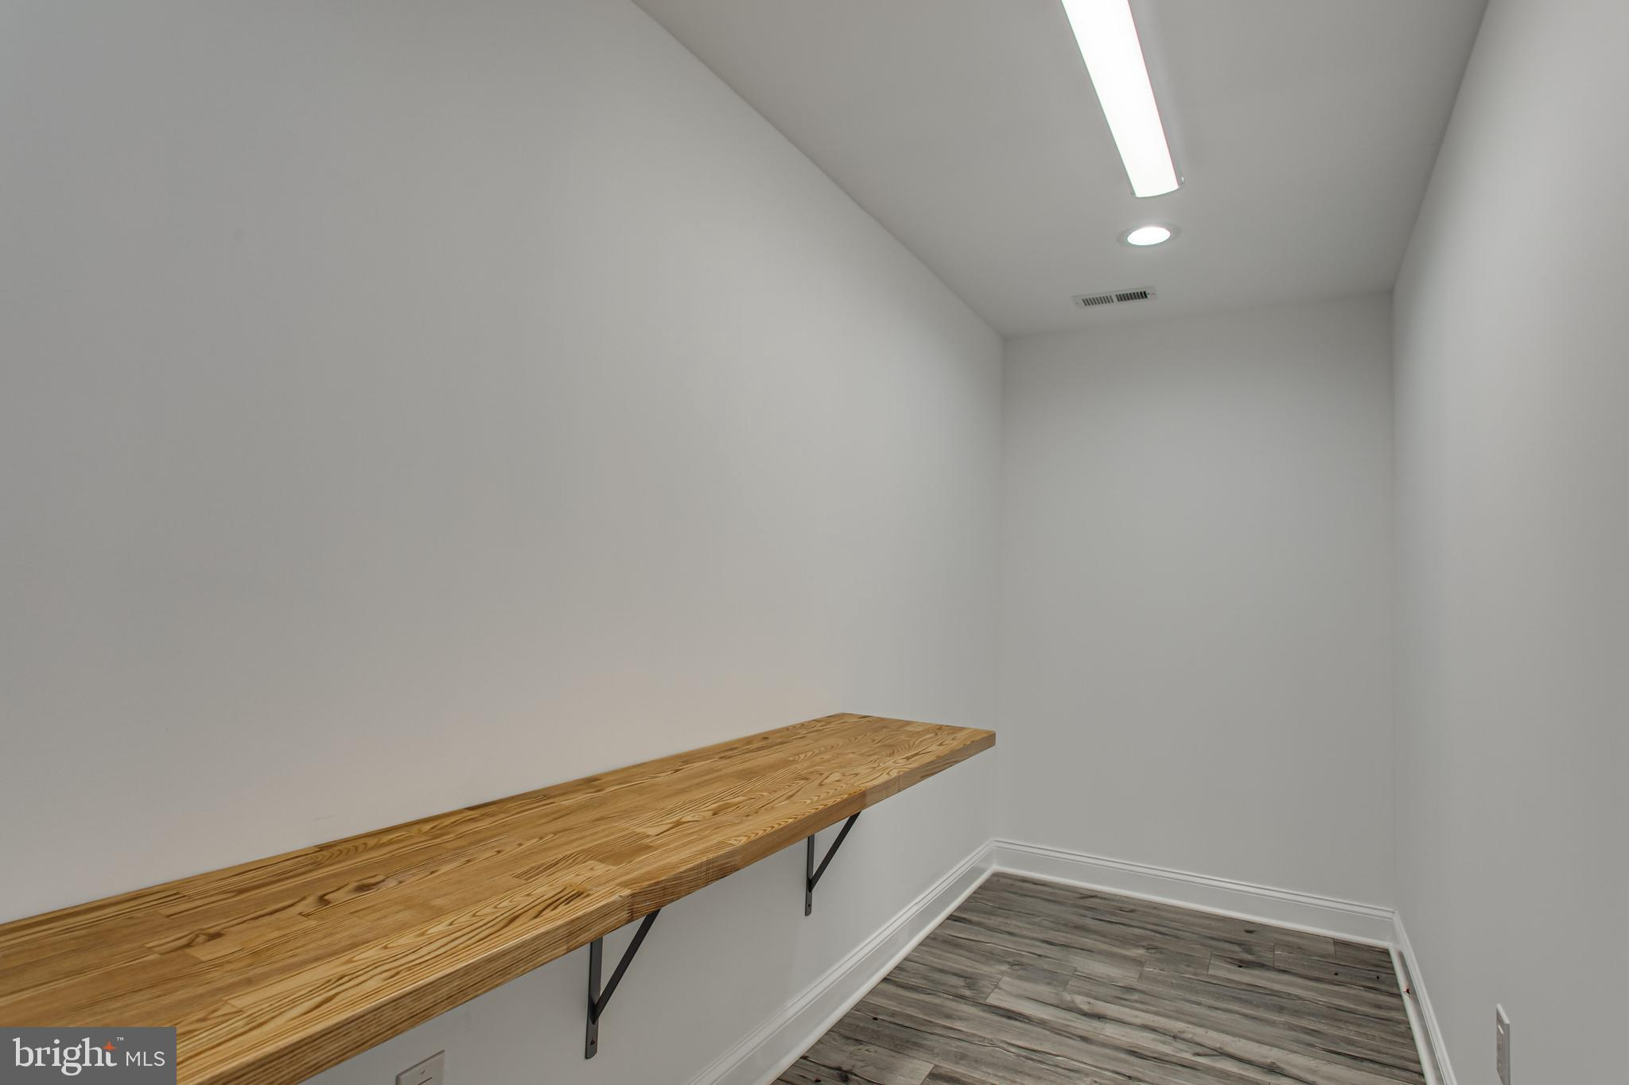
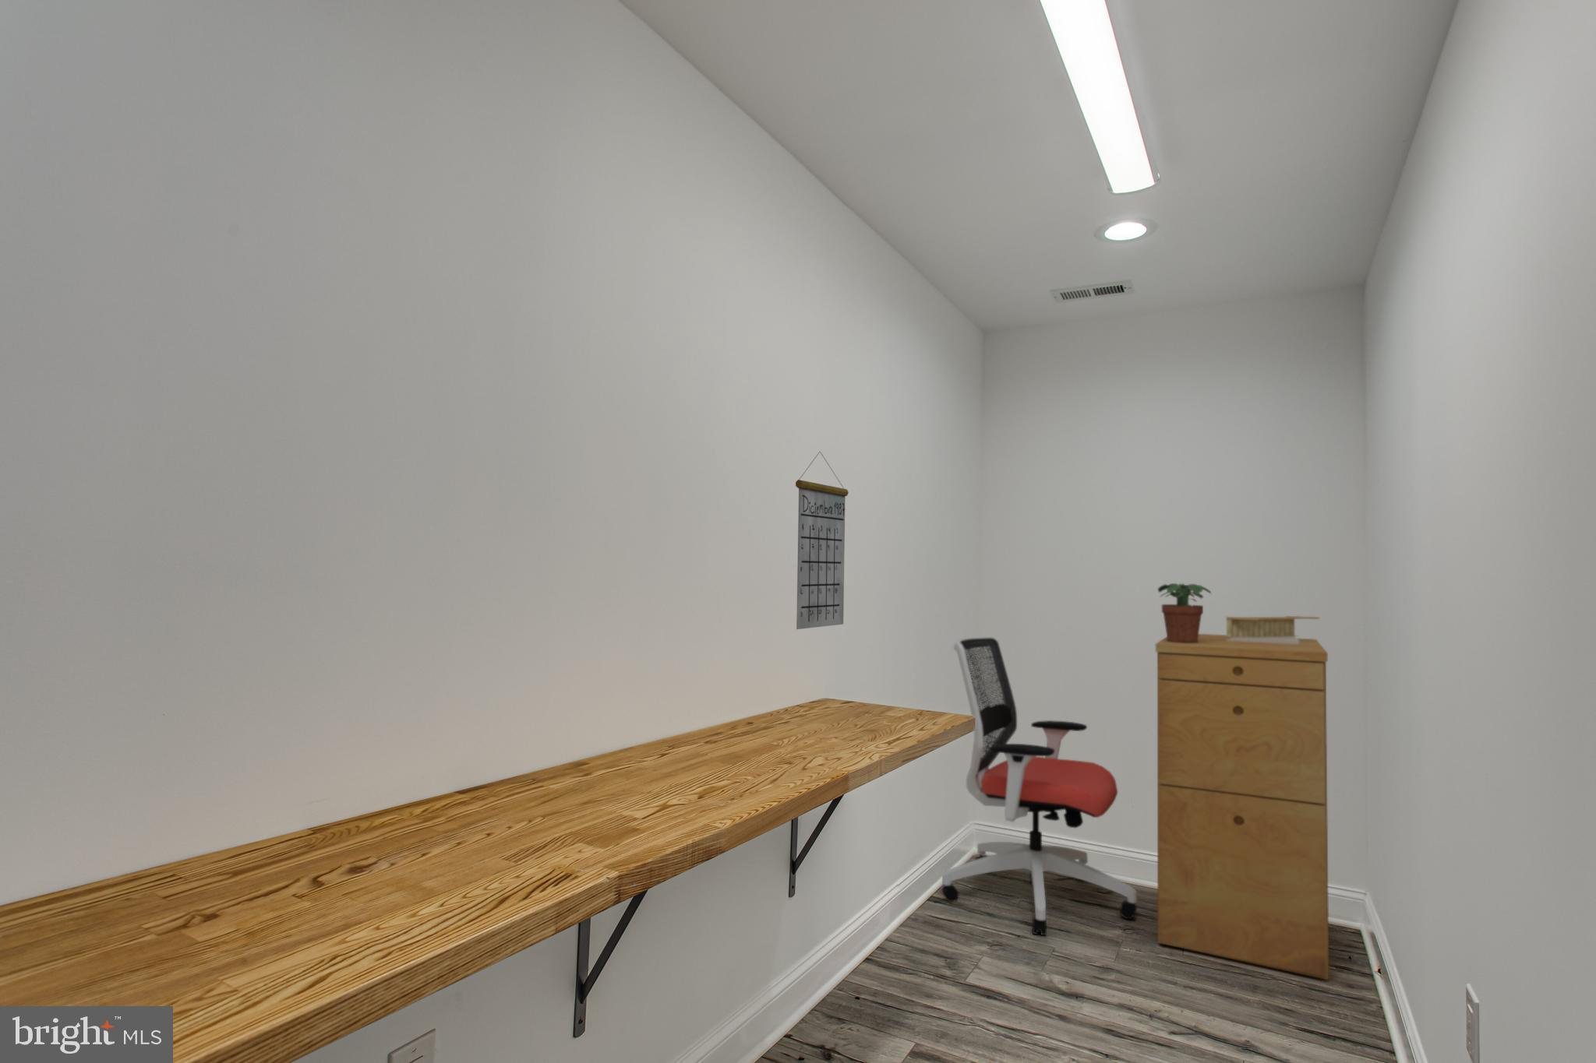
+ calendar [795,451,850,630]
+ architectural model [1226,616,1321,644]
+ potted plant [1157,583,1213,643]
+ office chair [941,636,1138,936]
+ filing cabinet [1155,634,1329,981]
